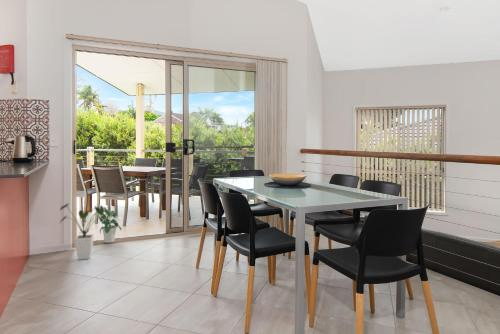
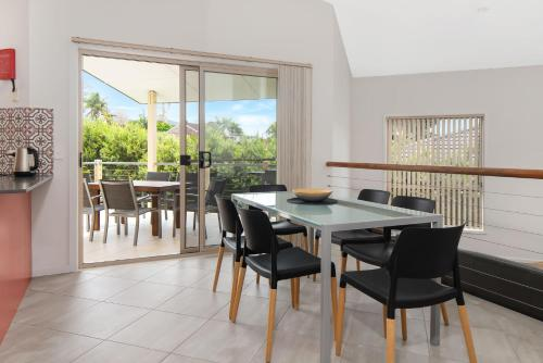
- house plant [59,202,112,261]
- potted plant [94,210,122,244]
